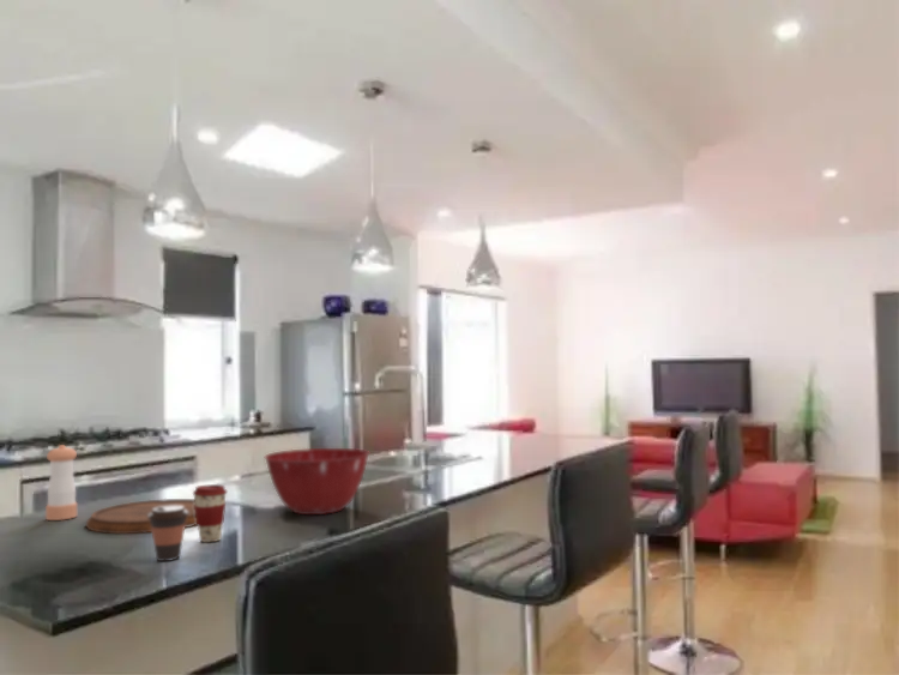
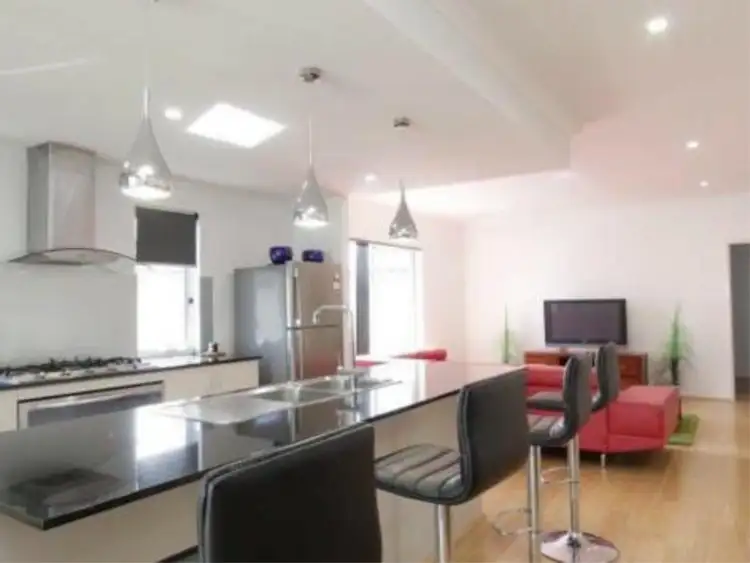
- pepper shaker [44,444,78,522]
- coffee cup [147,506,188,562]
- mixing bowl [264,447,370,516]
- coffee cup [192,483,229,543]
- cutting board [85,498,198,535]
